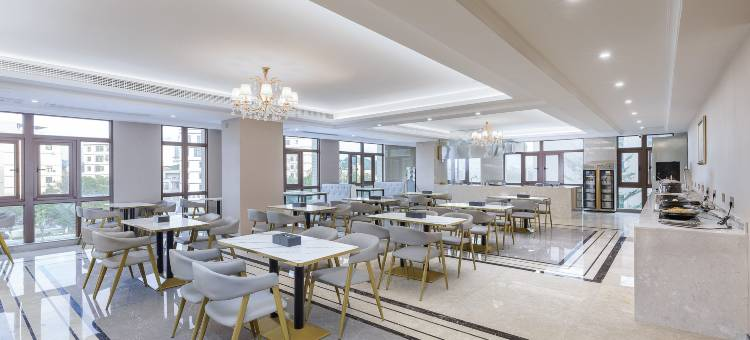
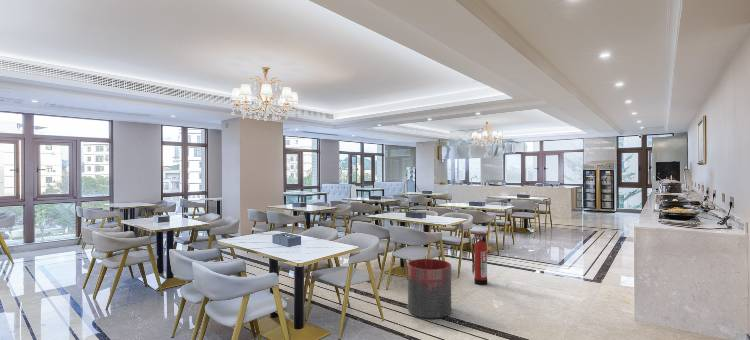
+ fire extinguisher [471,232,489,286]
+ trash can [407,258,452,320]
